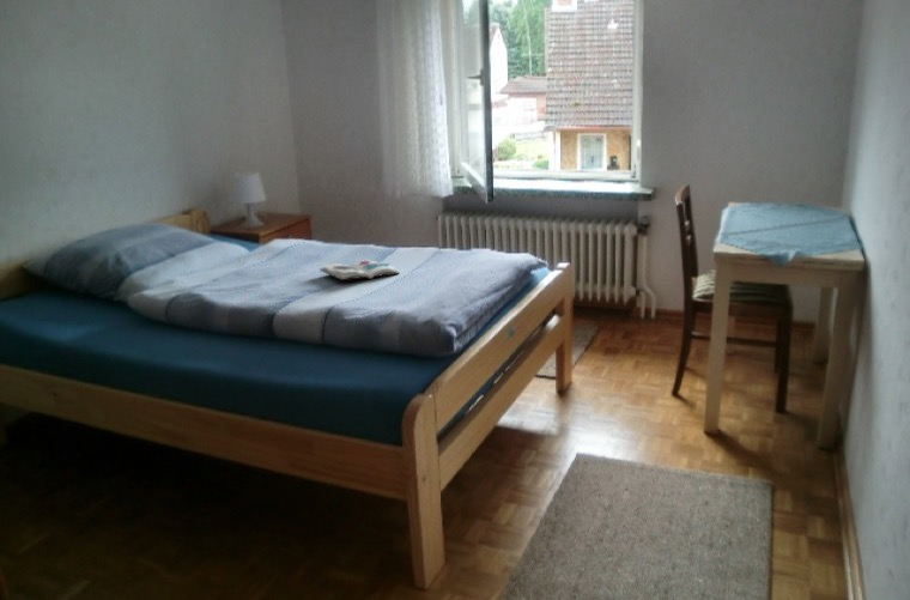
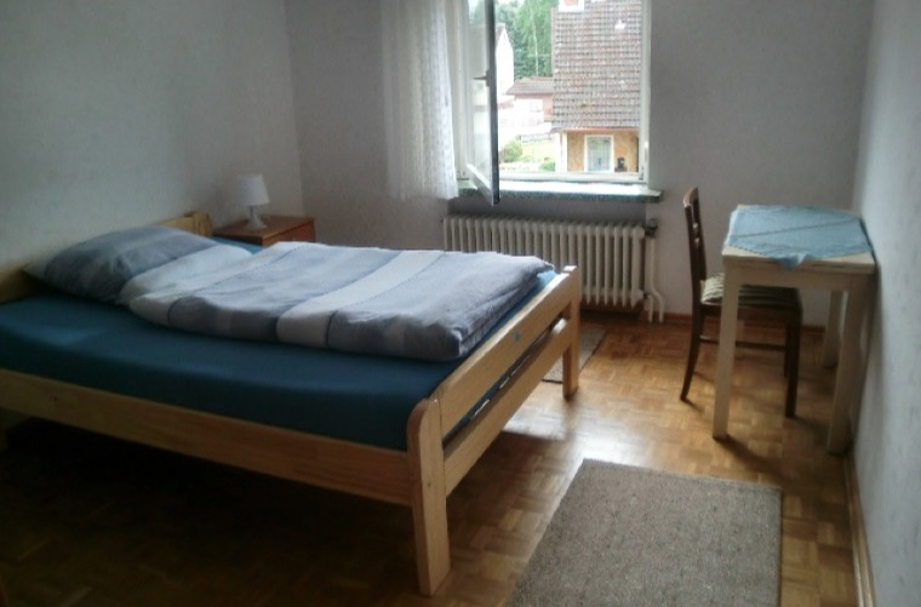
- book [318,259,401,281]
